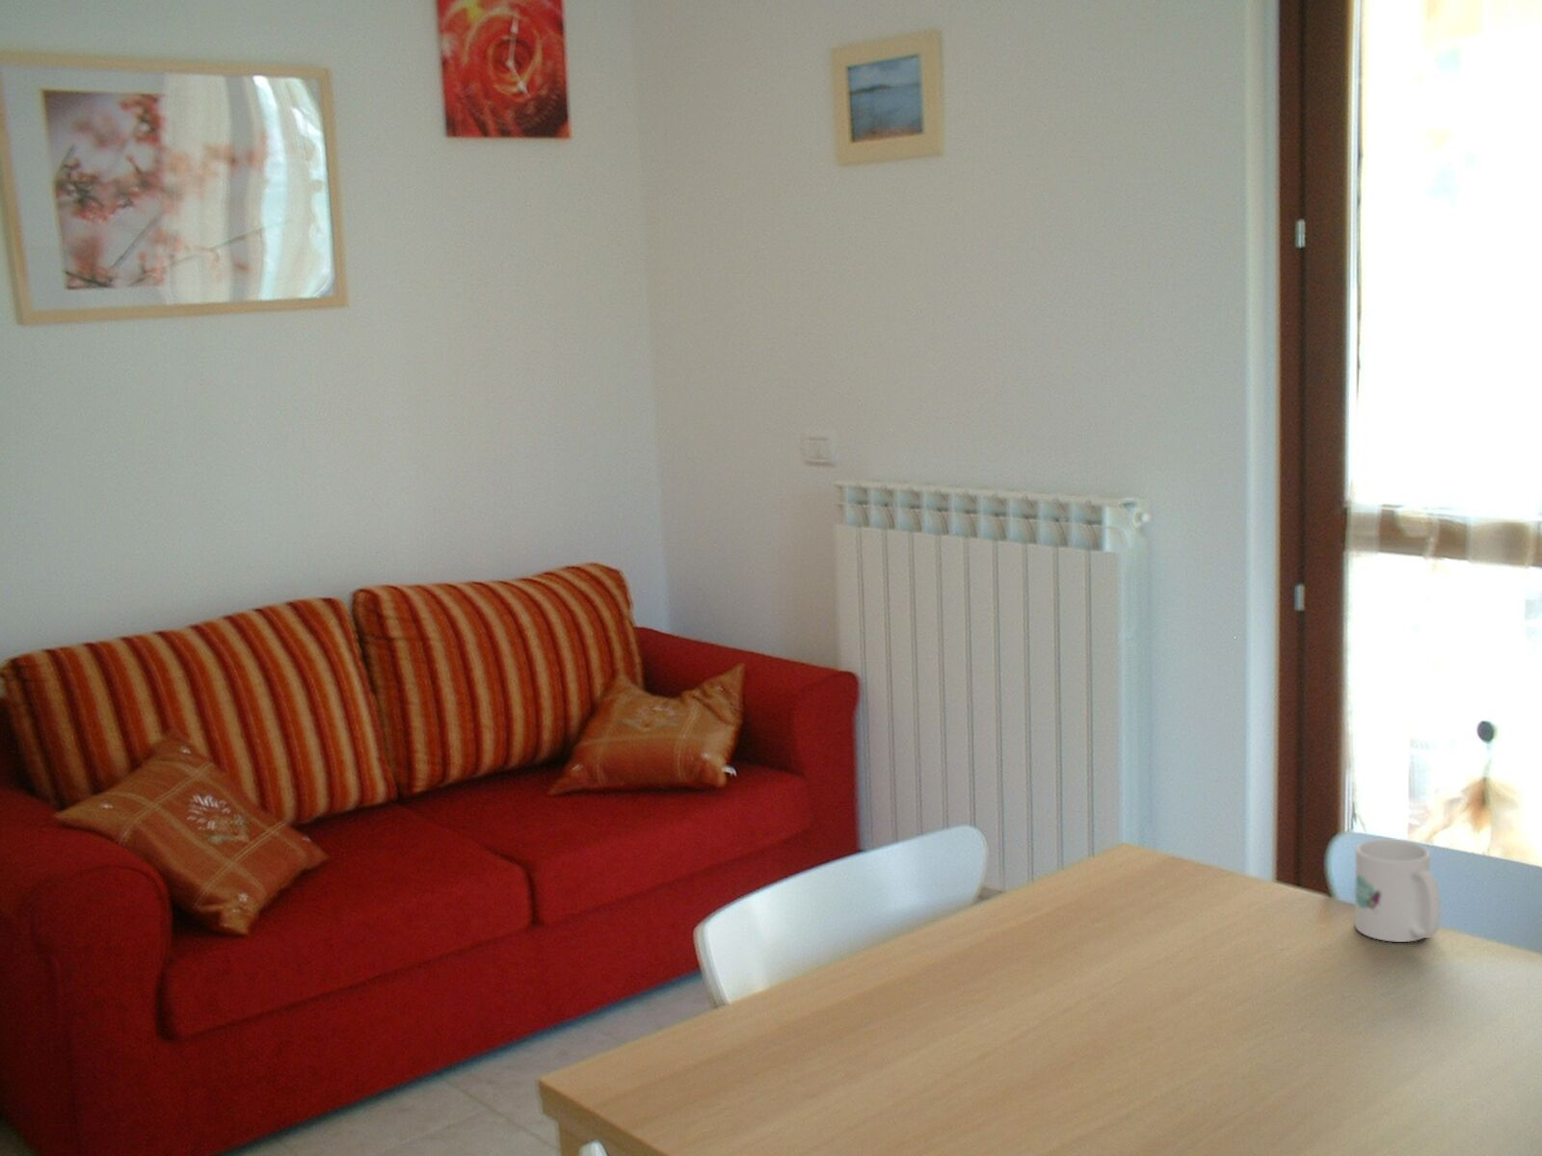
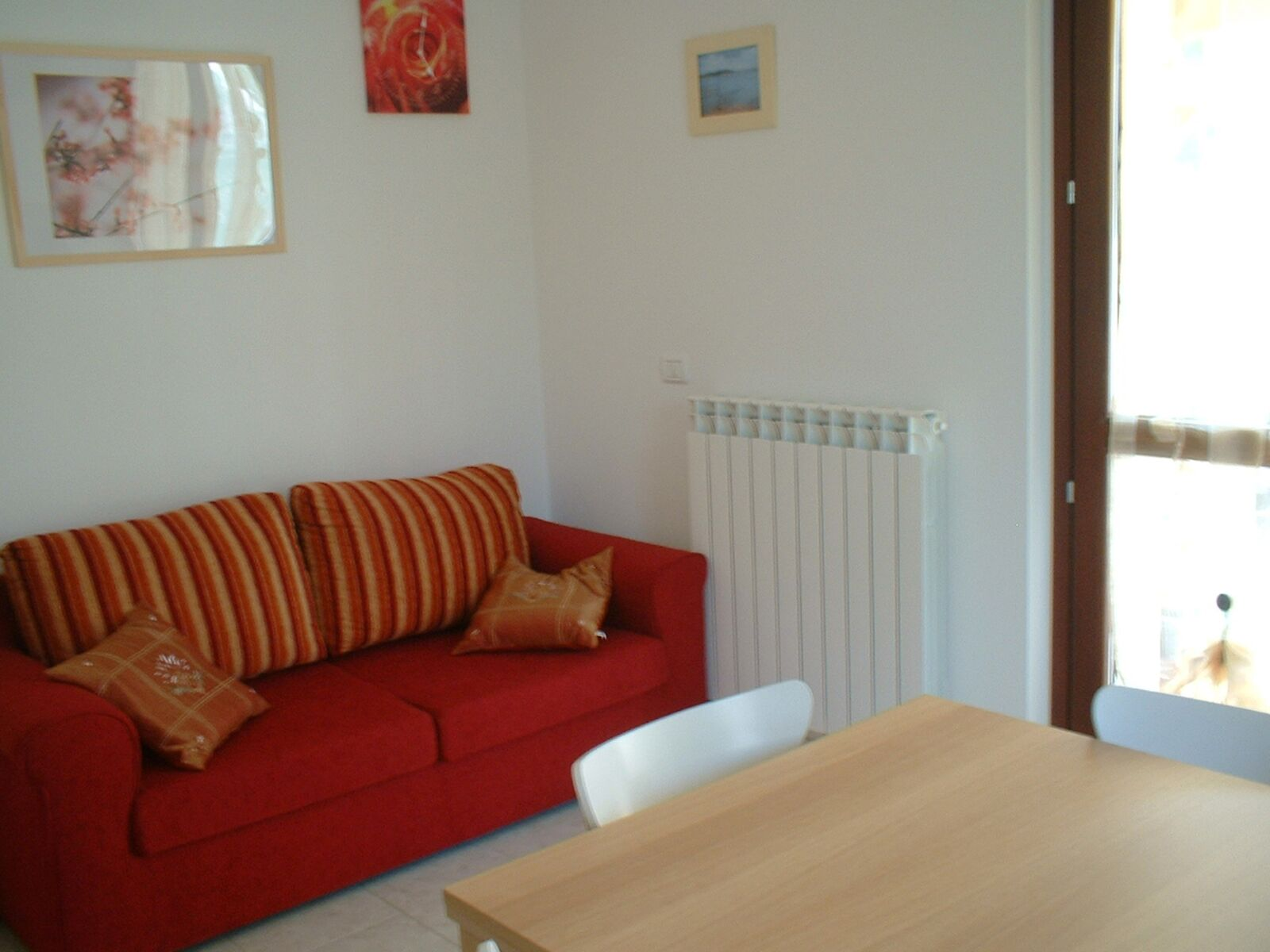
- mug [1354,838,1441,943]
